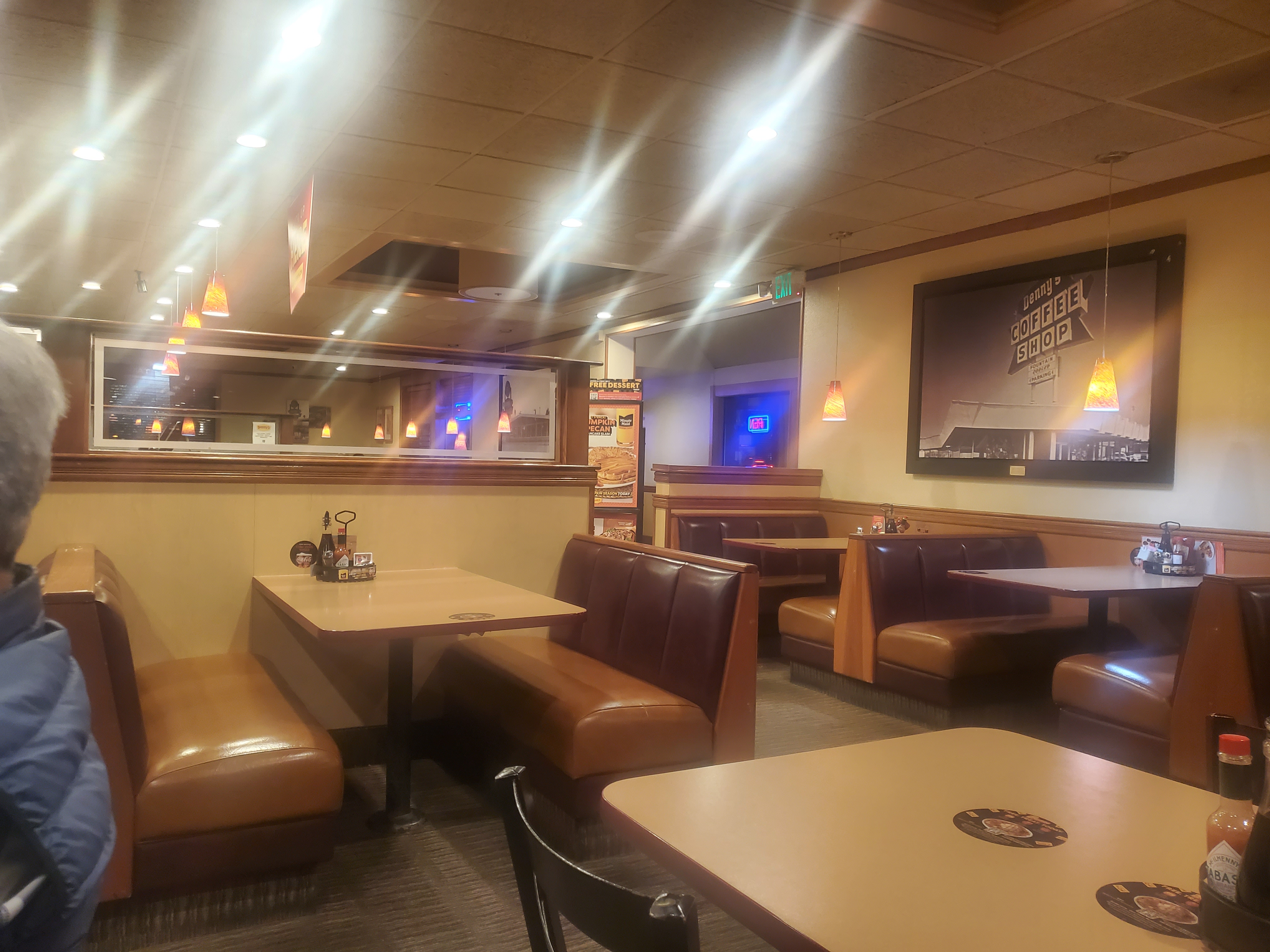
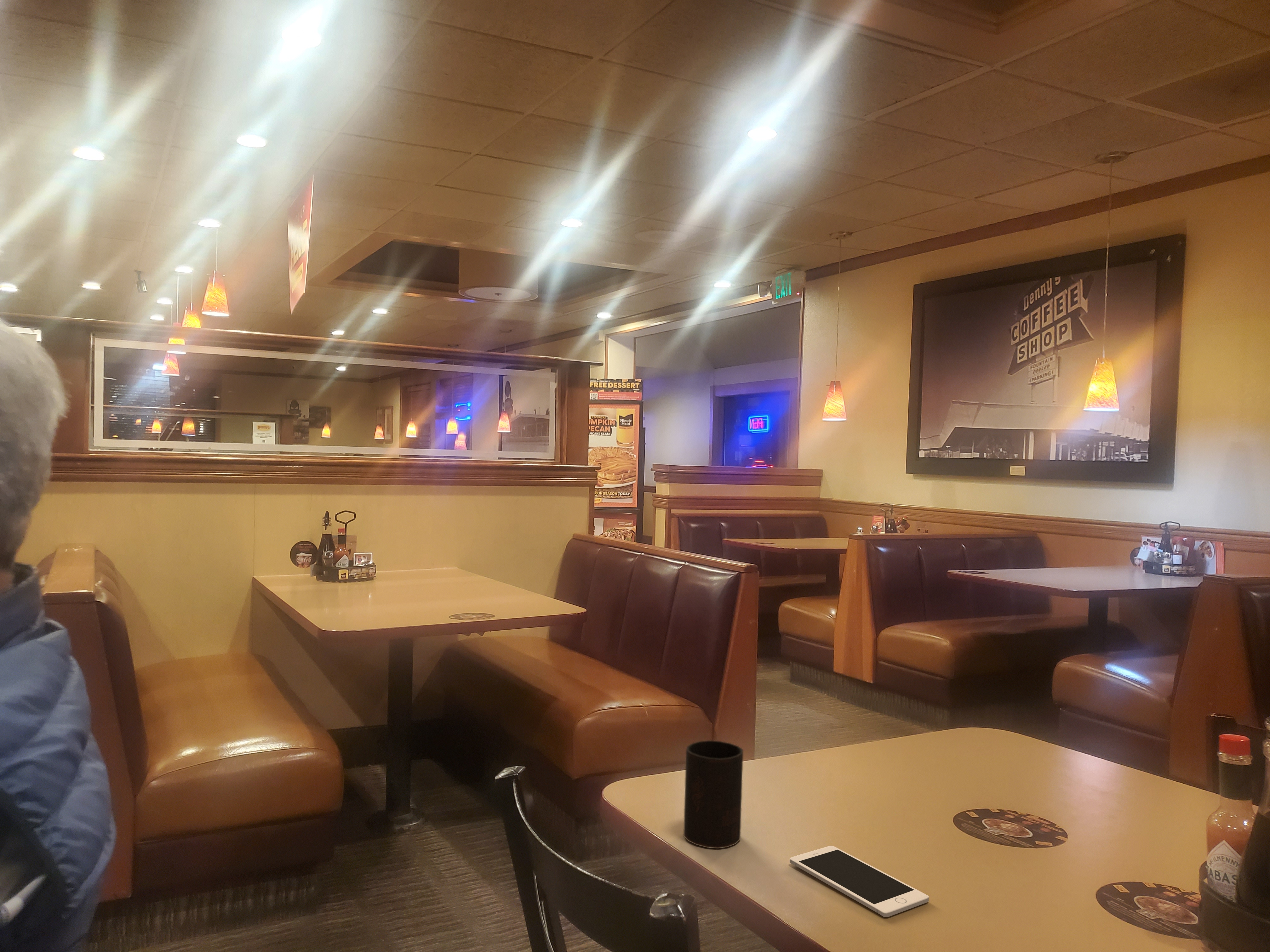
+ cell phone [789,846,929,917]
+ cup [683,740,743,849]
